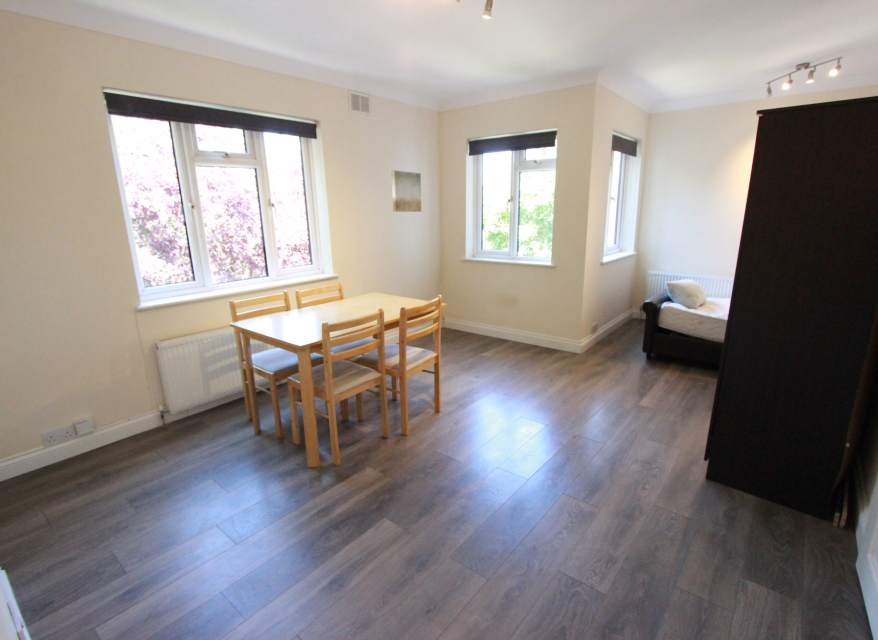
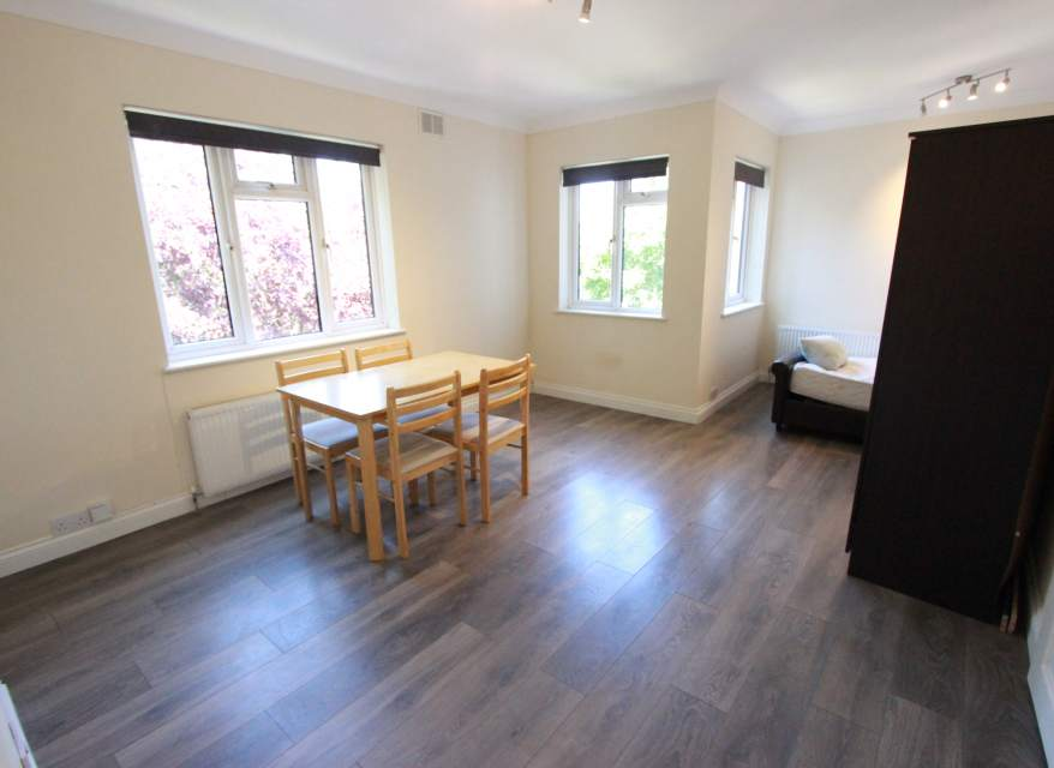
- wall art [391,170,422,213]
